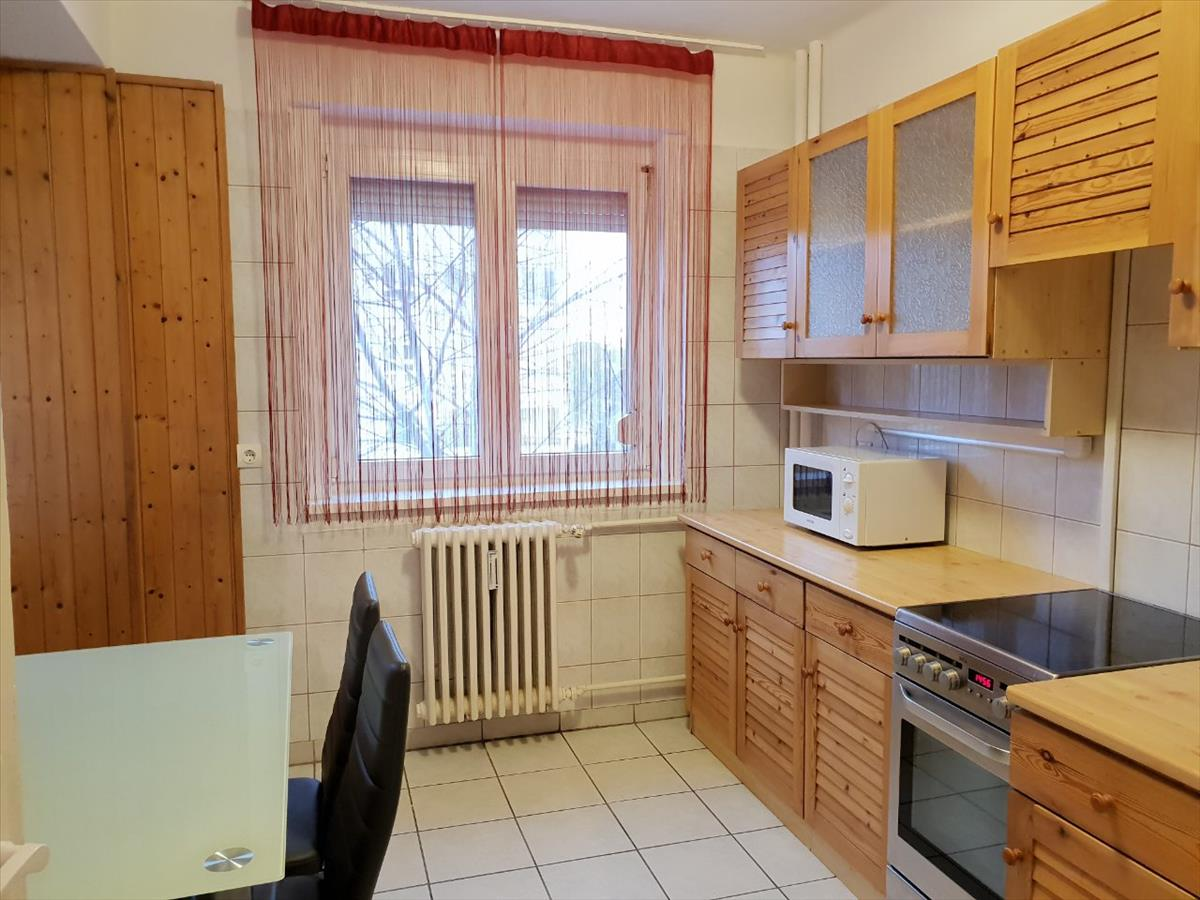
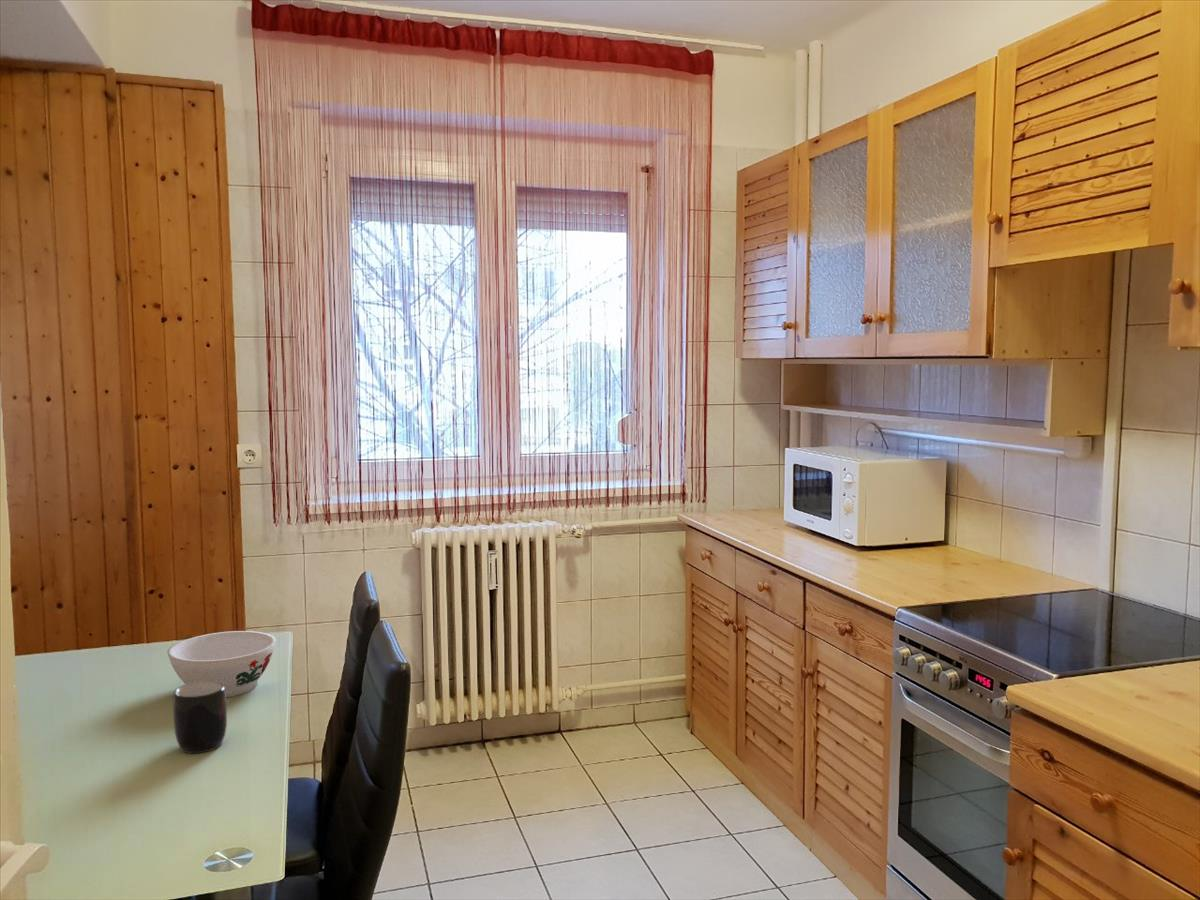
+ bowl [166,630,277,698]
+ mug [172,681,228,754]
